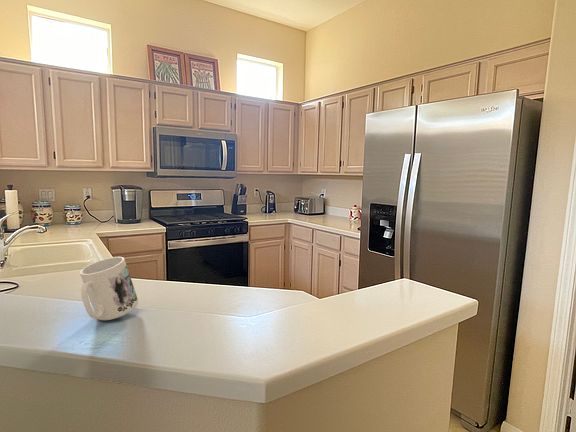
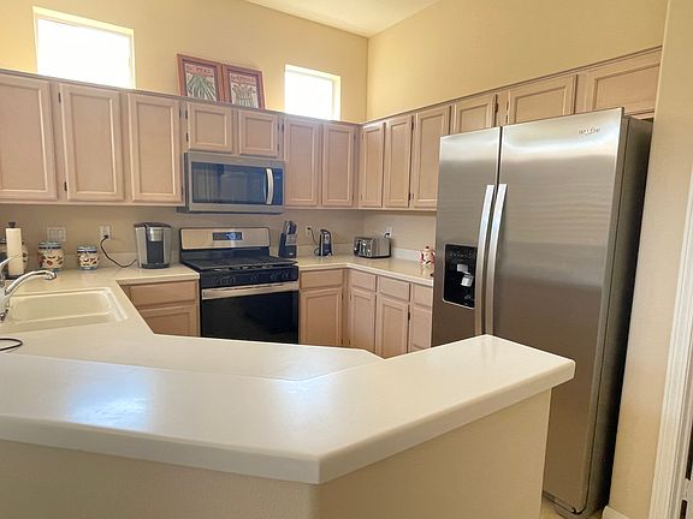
- mug [79,256,139,321]
